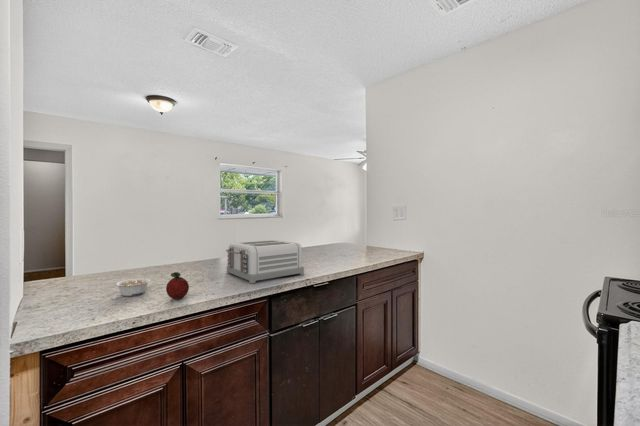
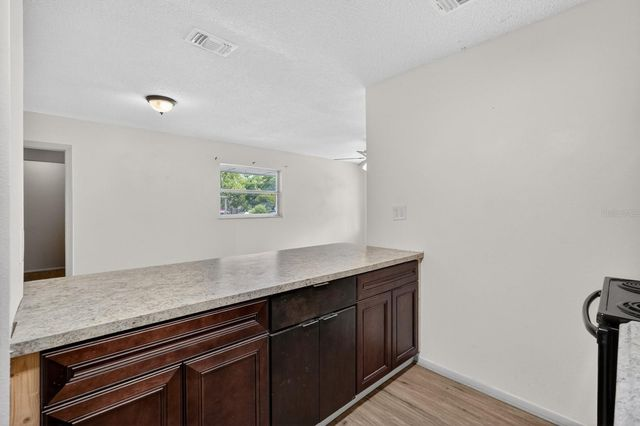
- toaster [225,239,305,284]
- fruit [165,271,190,300]
- legume [115,277,151,297]
